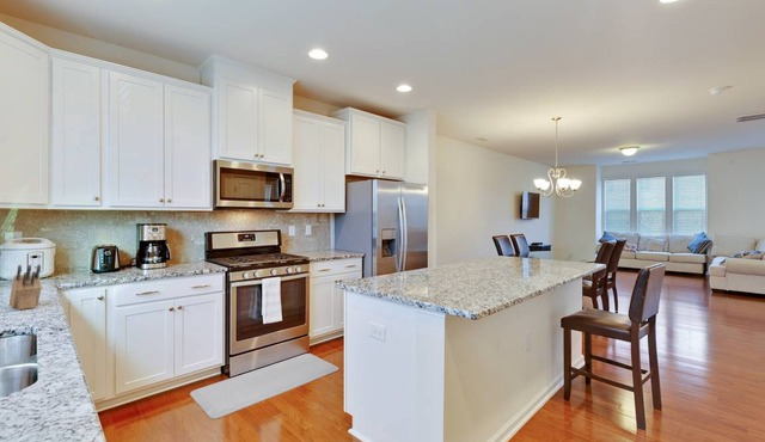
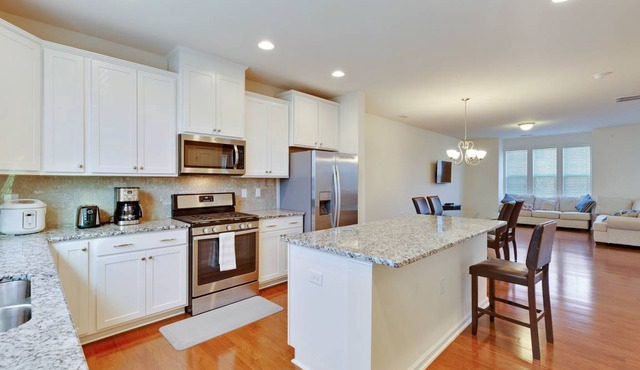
- knife block [8,264,43,311]
